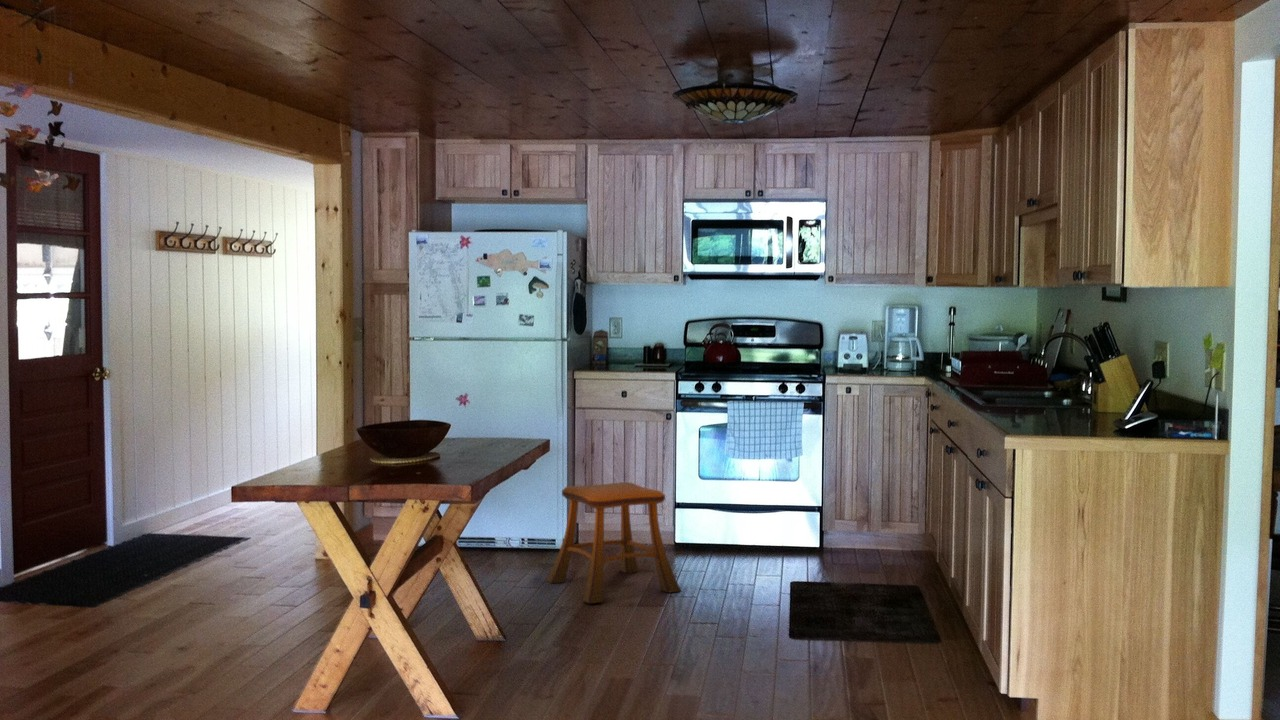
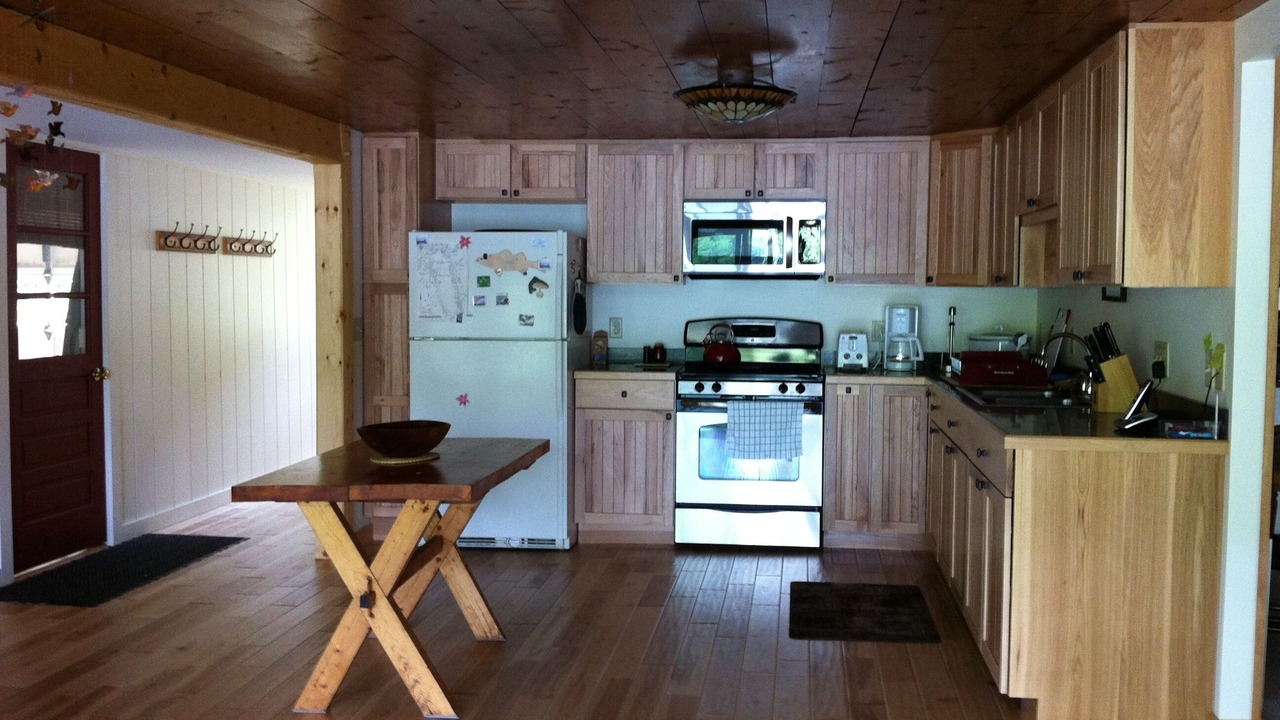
- stool [545,481,682,604]
